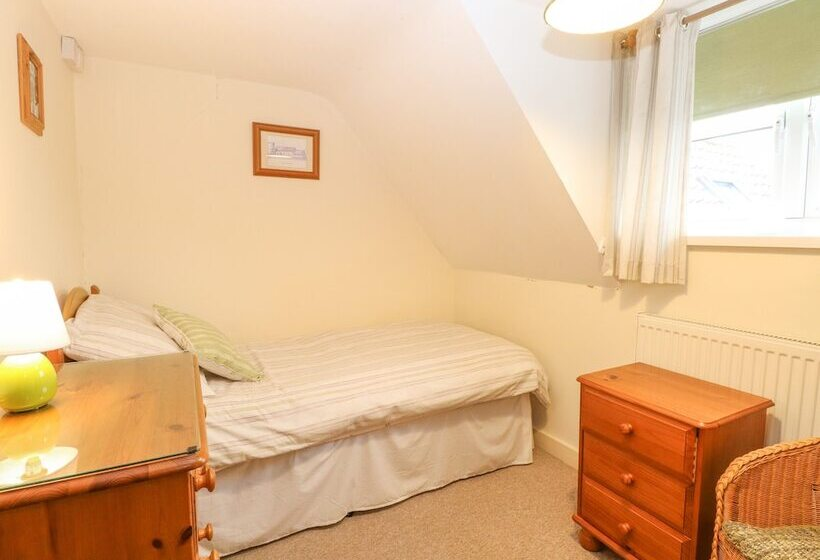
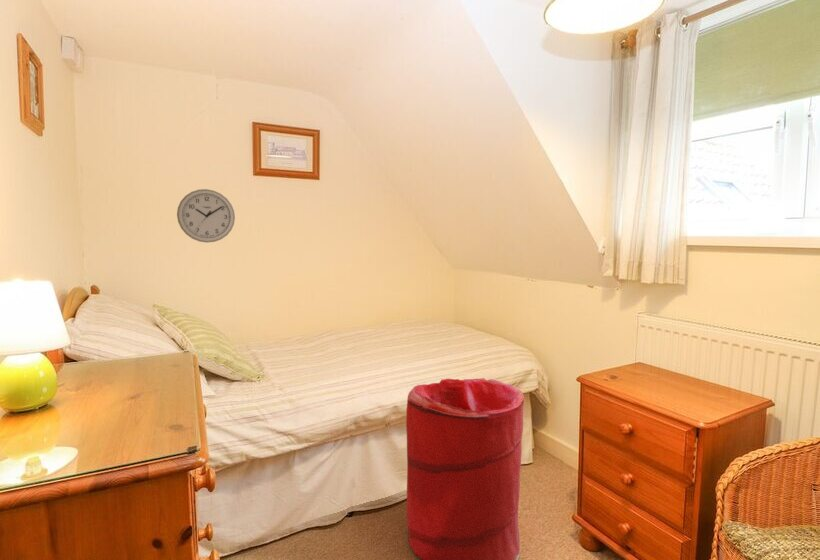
+ wall clock [176,188,236,244]
+ laundry hamper [405,377,525,560]
